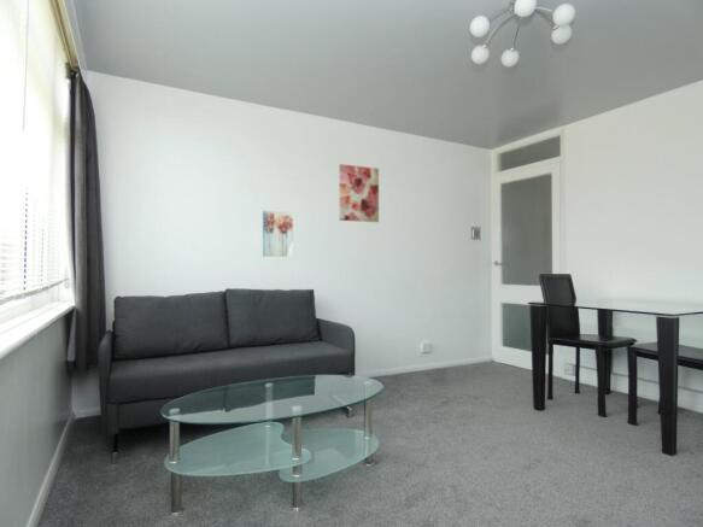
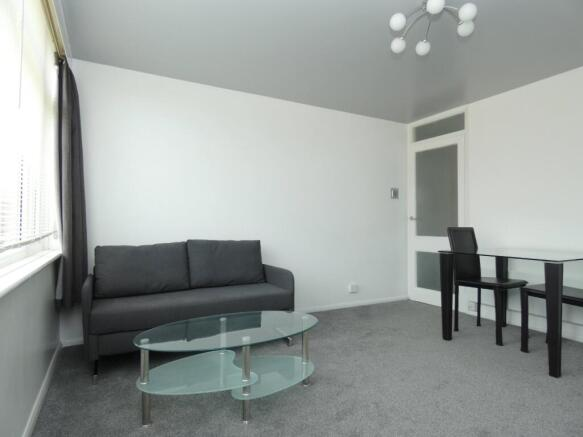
- wall art [262,210,294,258]
- wall art [338,163,380,223]
